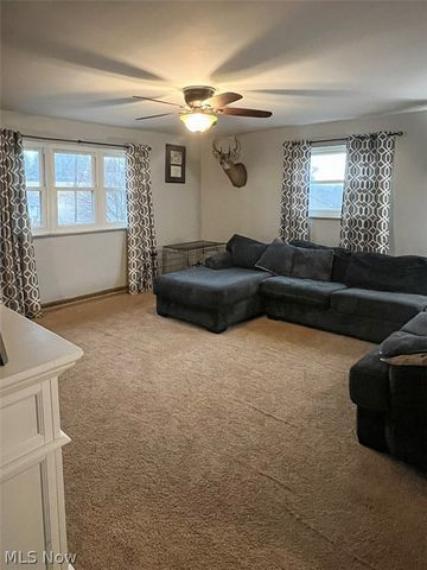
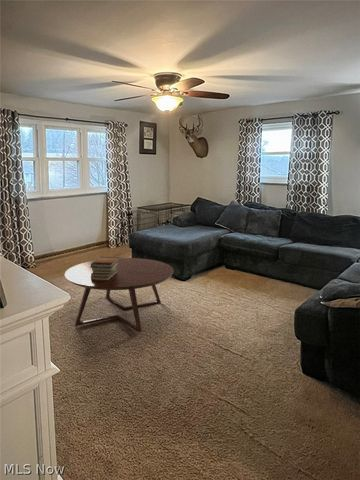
+ book stack [90,256,120,280]
+ coffee table [64,257,175,333]
